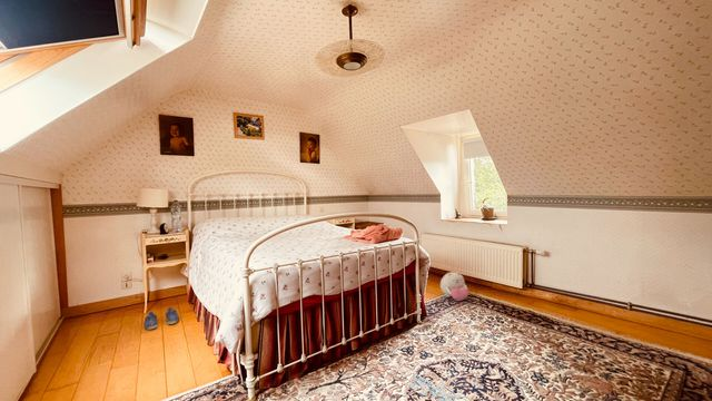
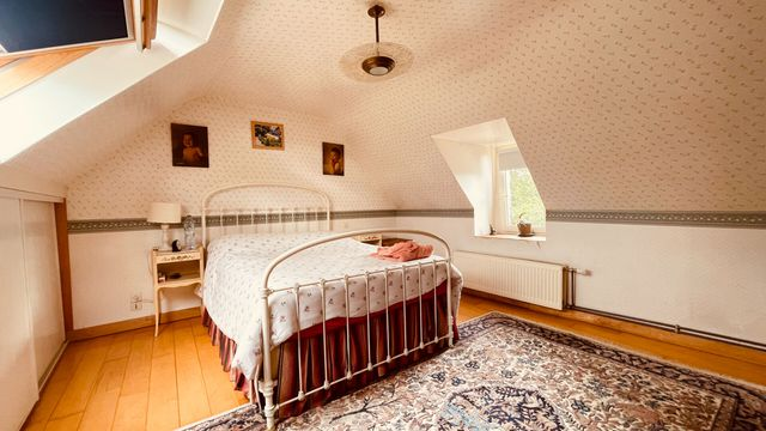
- plush toy [439,271,469,302]
- shoe [142,306,180,331]
